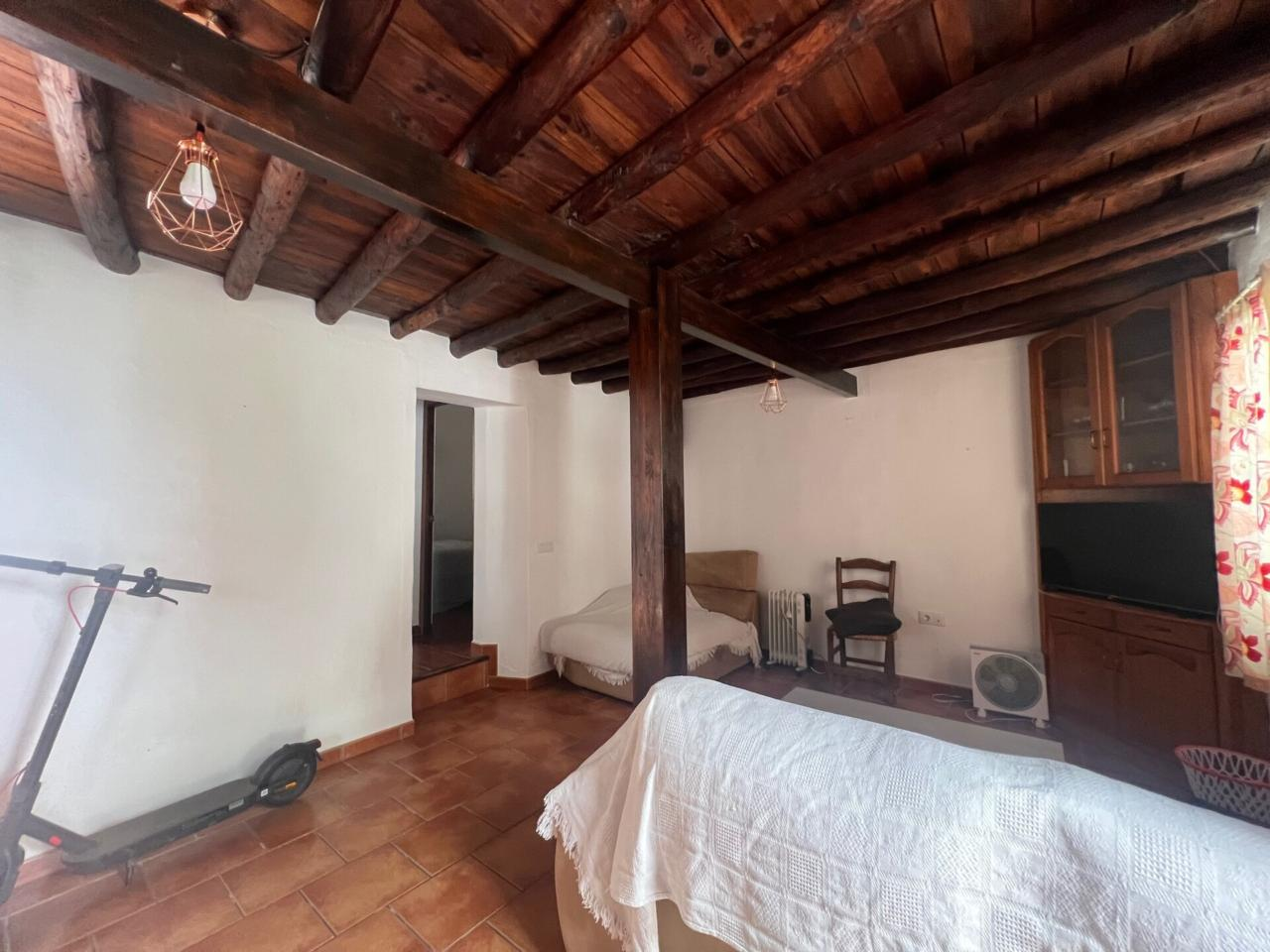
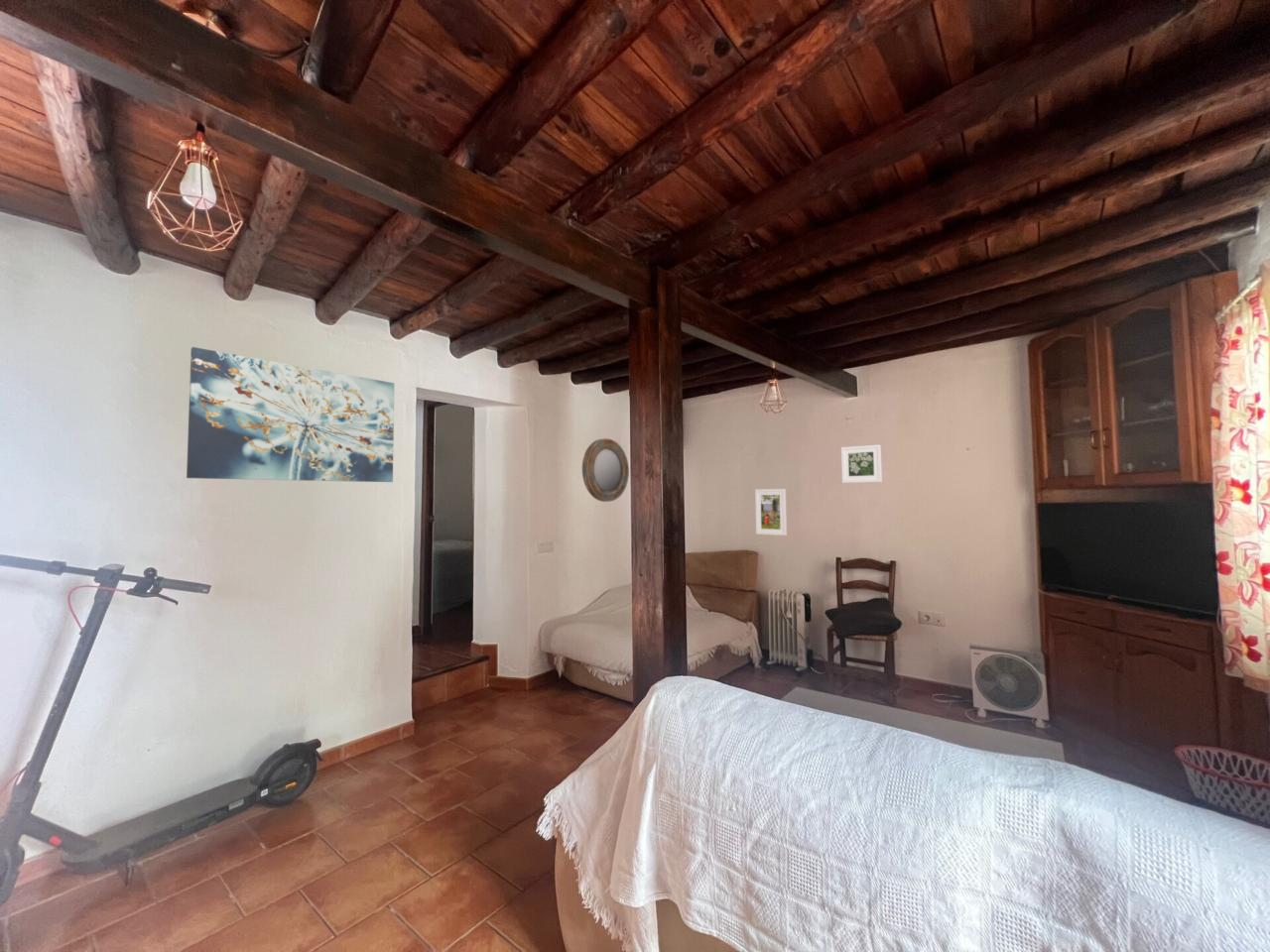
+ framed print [754,488,788,536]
+ wall art [186,346,395,483]
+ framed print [840,443,883,484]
+ home mirror [581,437,630,503]
